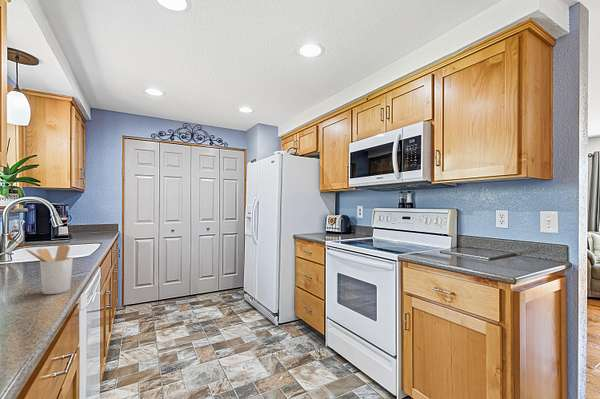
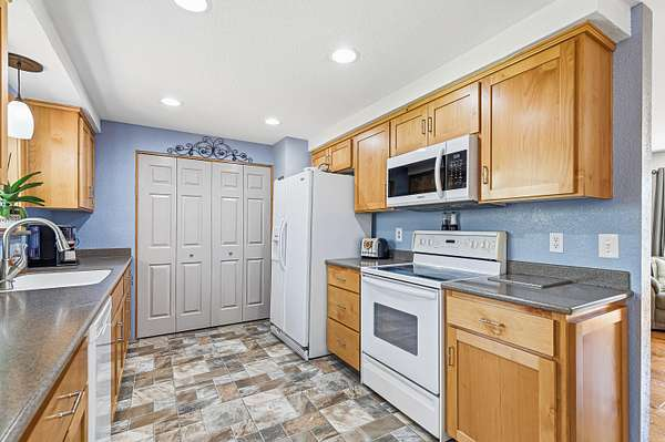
- utensil holder [24,244,74,295]
